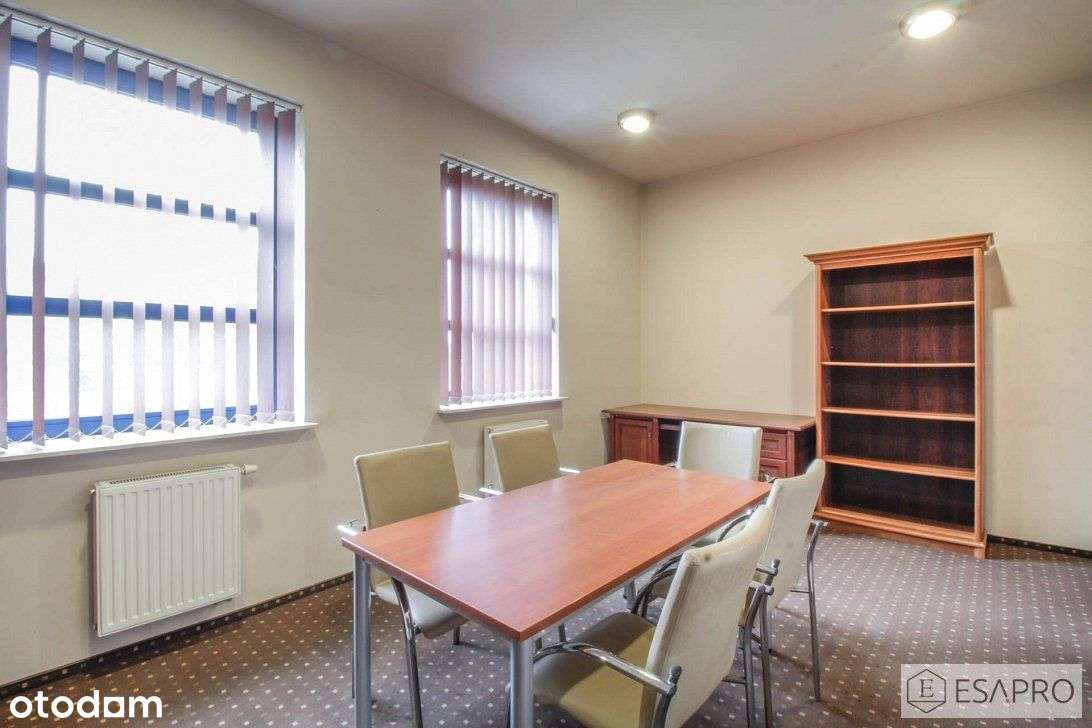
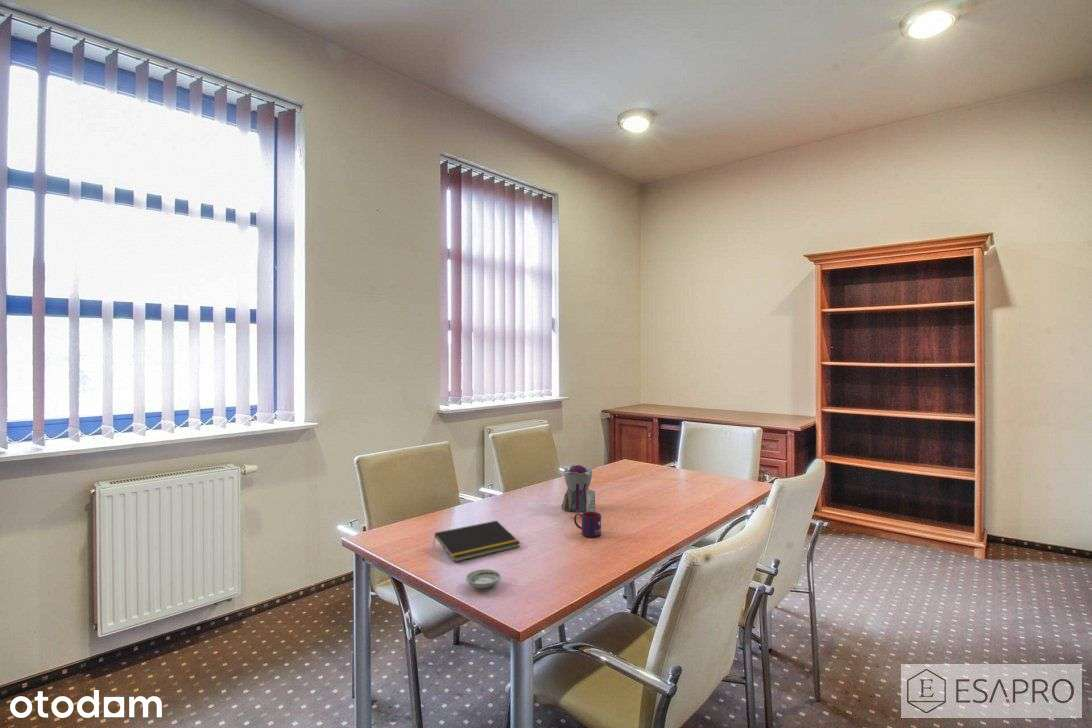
+ teapot [558,464,600,513]
+ notepad [432,520,521,563]
+ saucer [465,568,502,590]
+ mug [573,511,602,538]
